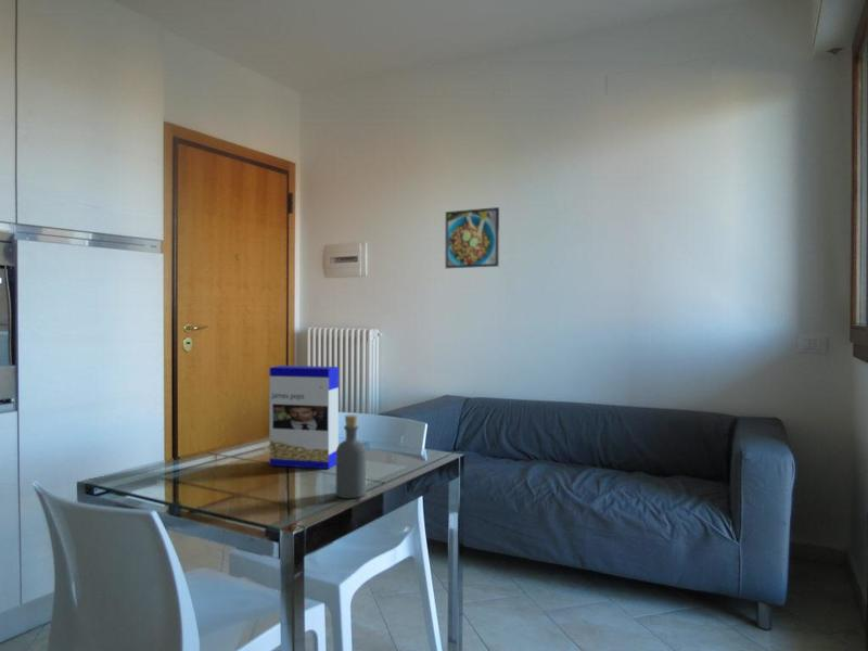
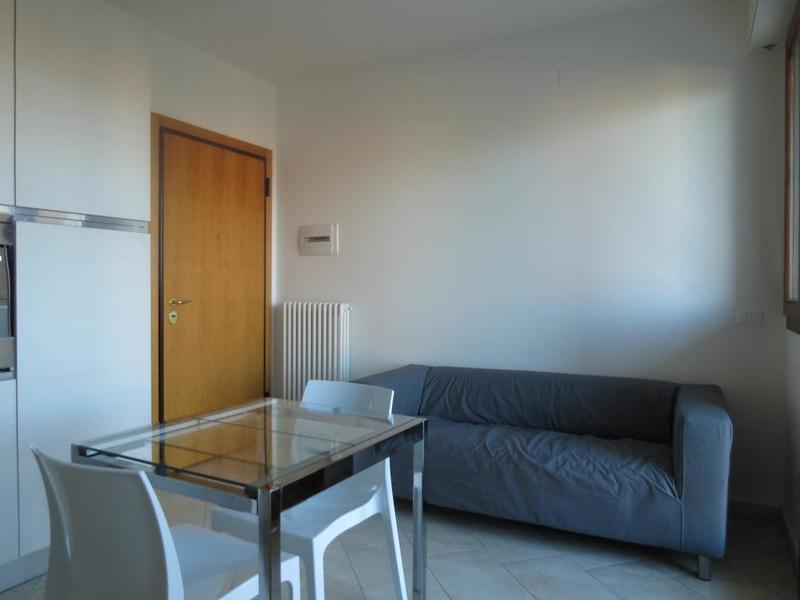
- cereal box [269,365,340,470]
- bottle [335,413,367,499]
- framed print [445,206,500,270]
